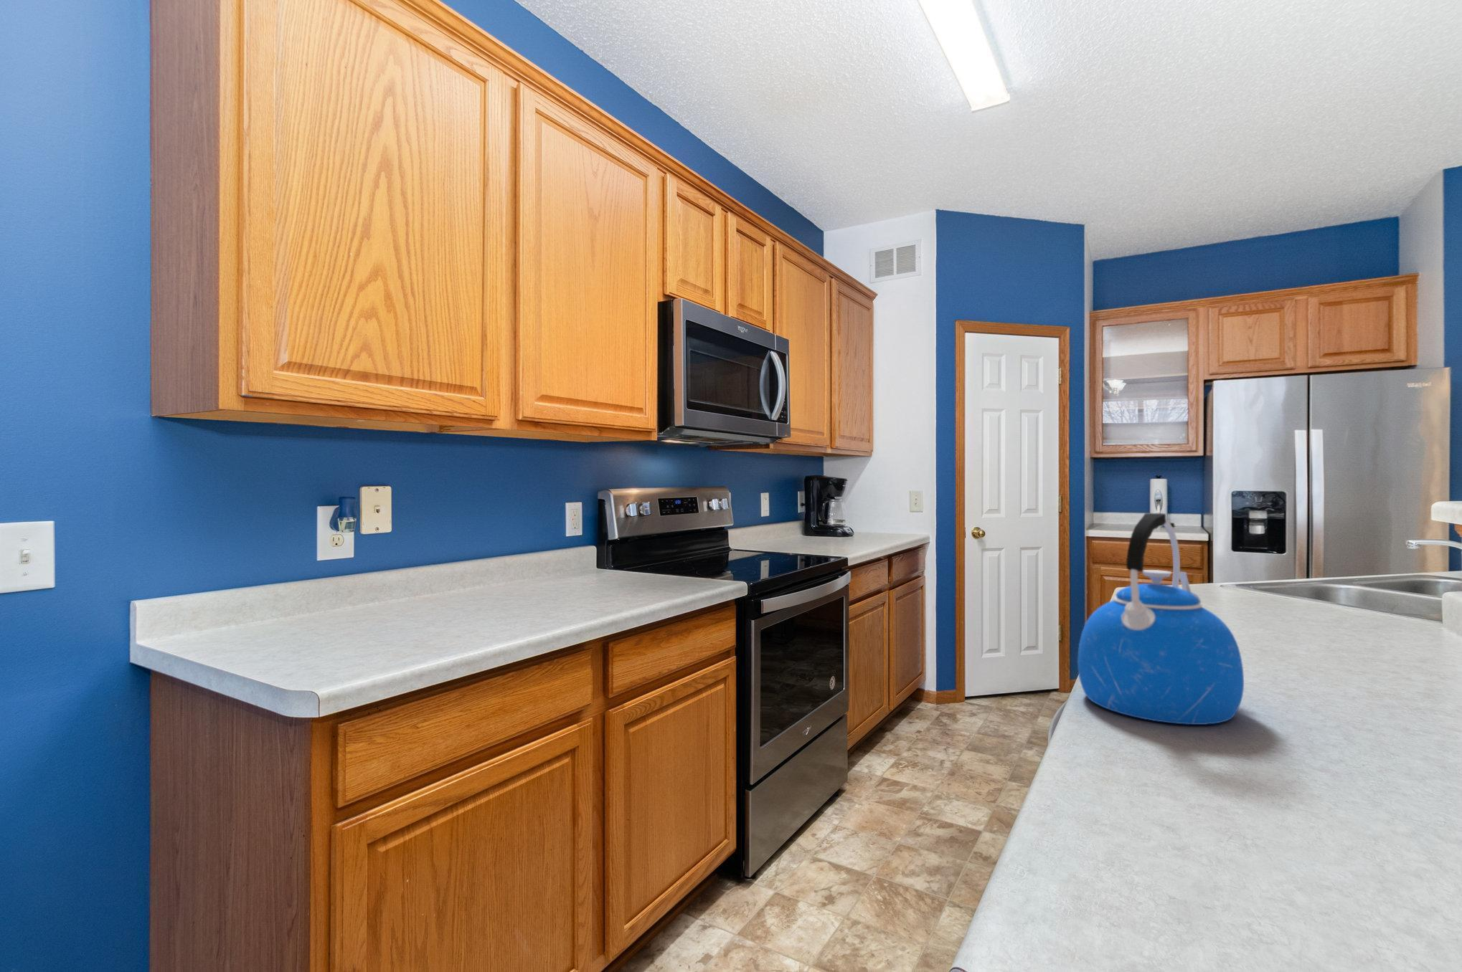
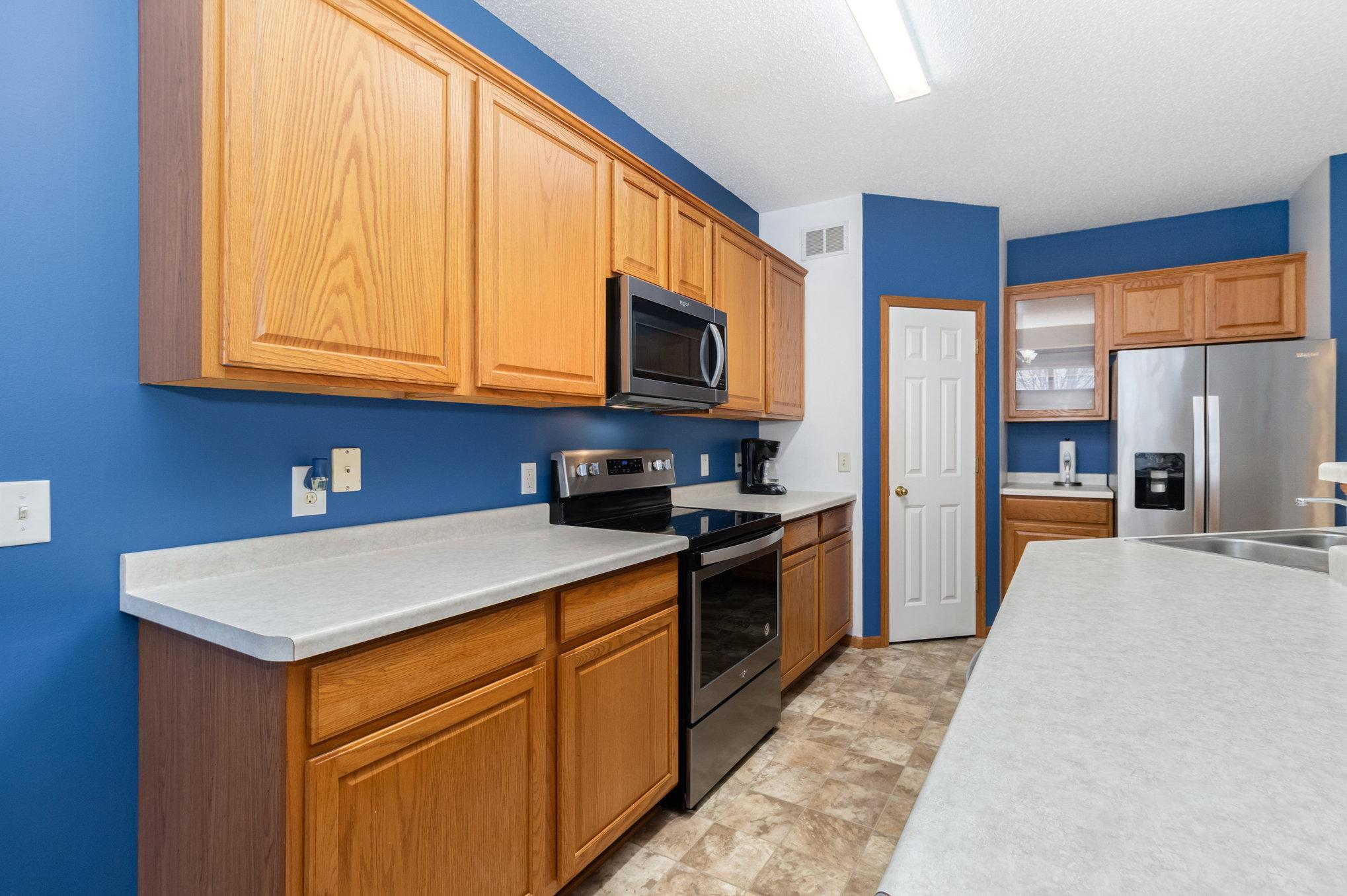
- kettle [1077,512,1245,726]
